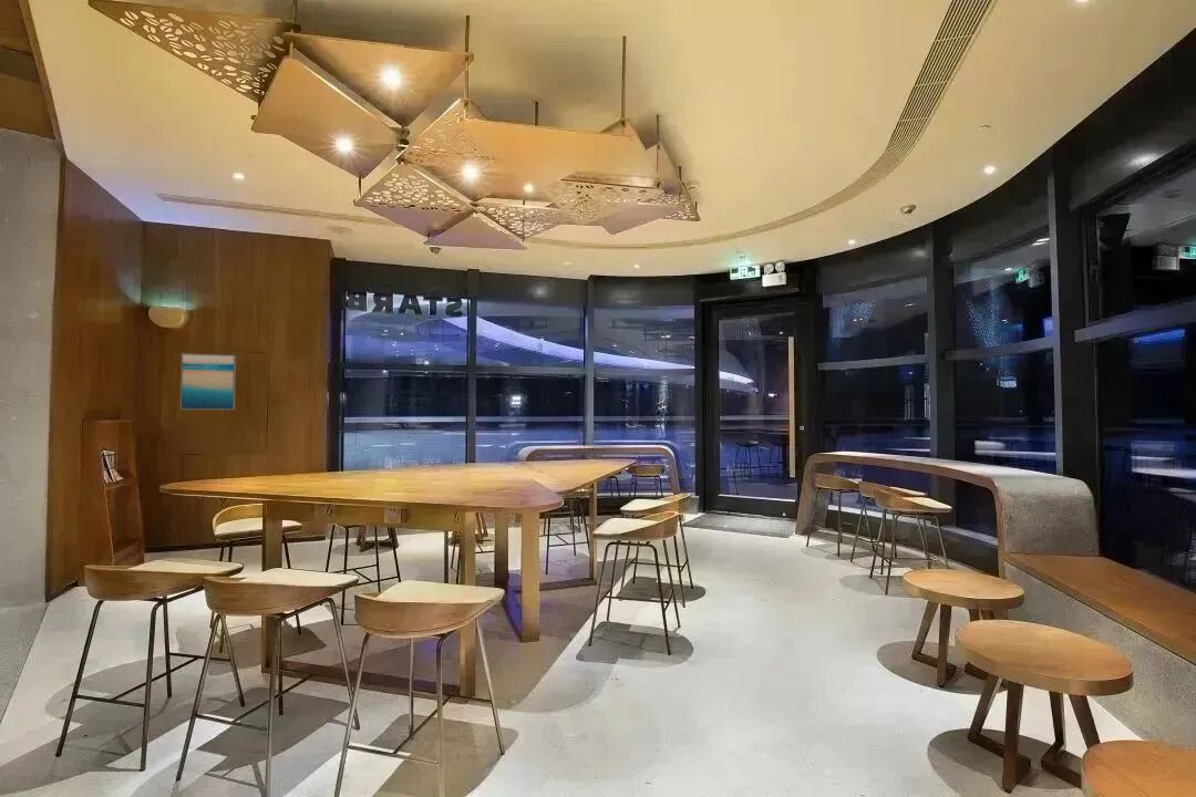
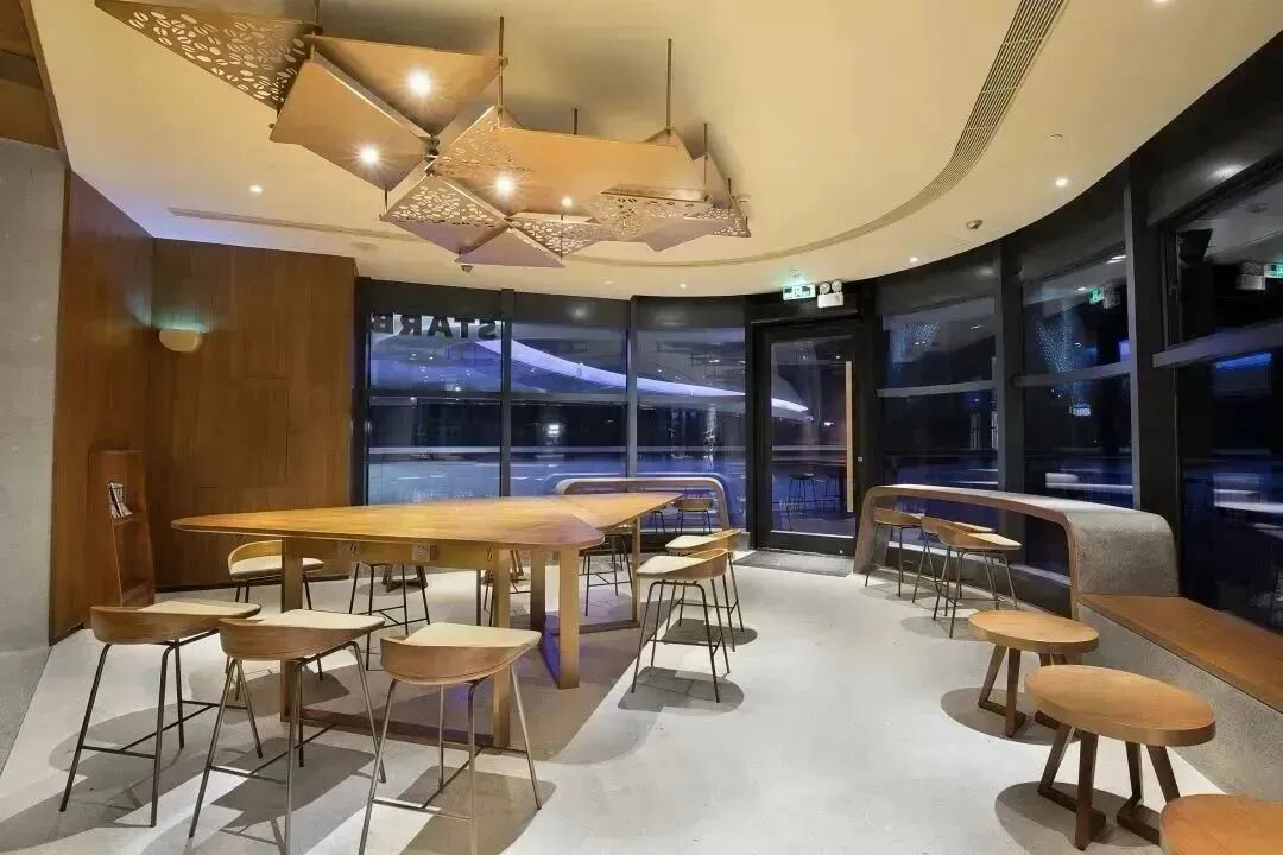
- wall art [179,352,237,411]
